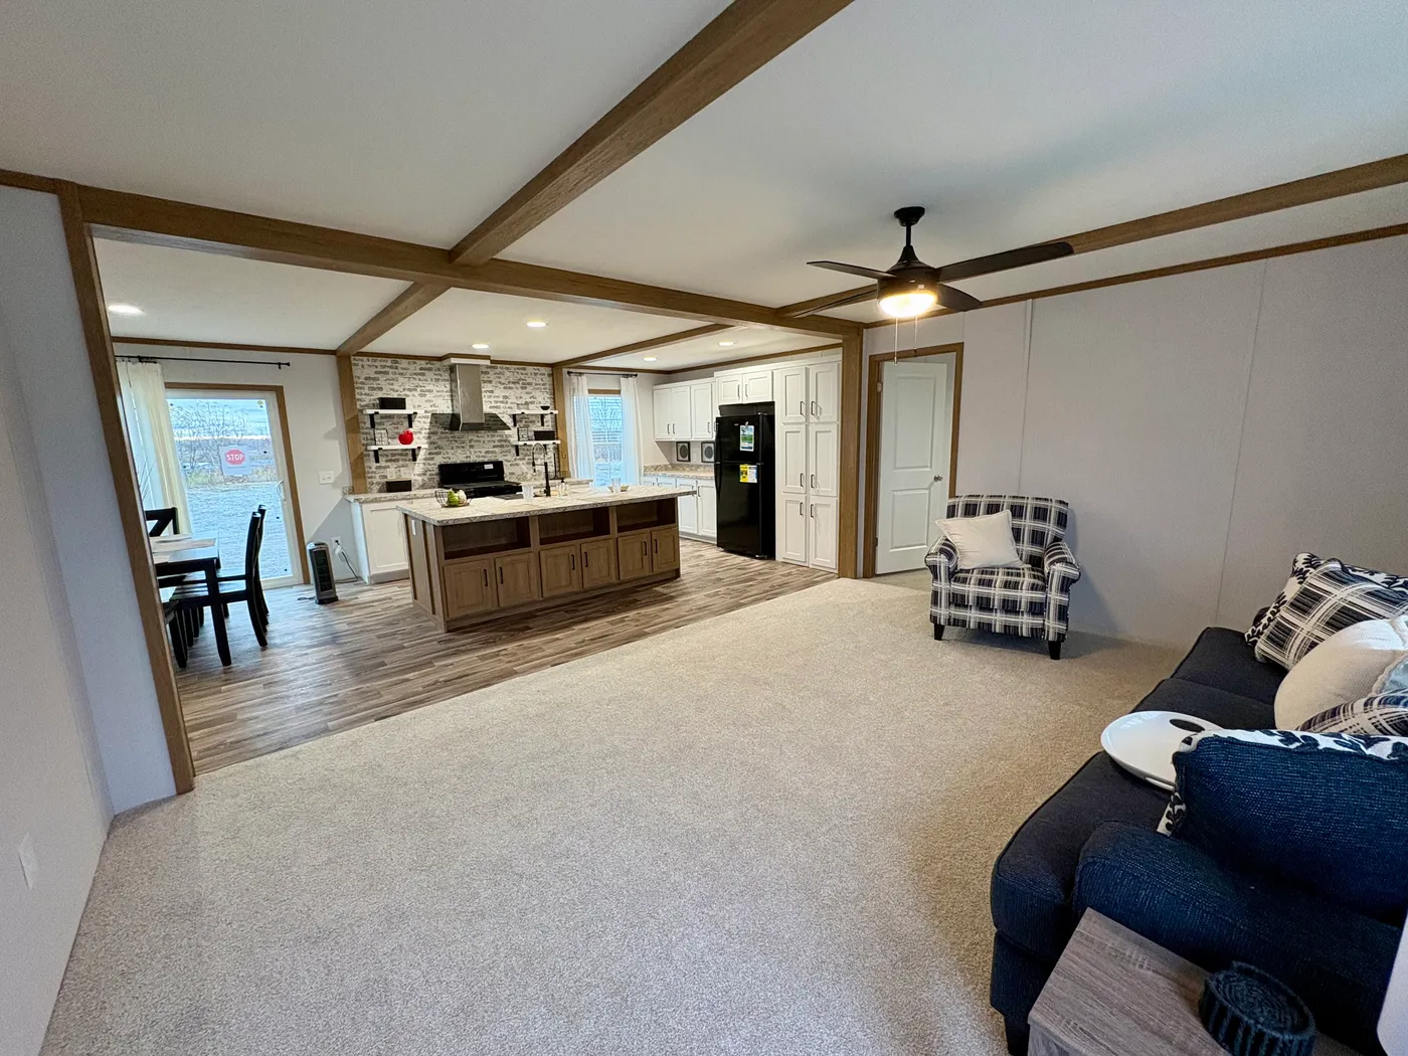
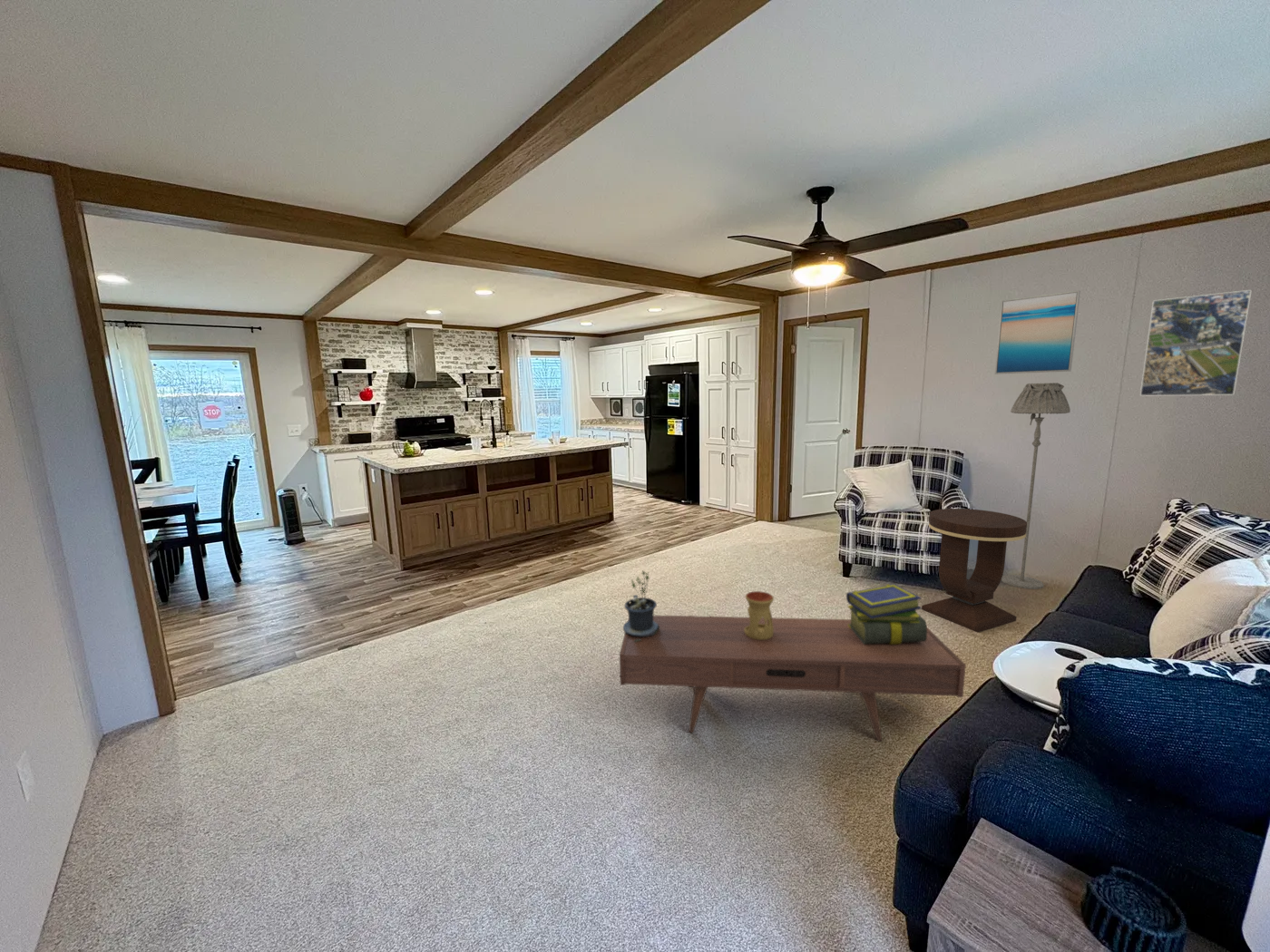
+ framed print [1139,289,1253,397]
+ wall art [994,289,1081,375]
+ potted plant [622,570,659,642]
+ coffee table [619,615,967,742]
+ oil burner [745,590,775,640]
+ floor lamp [1001,382,1071,590]
+ stack of books [845,583,928,645]
+ side table [921,508,1027,633]
